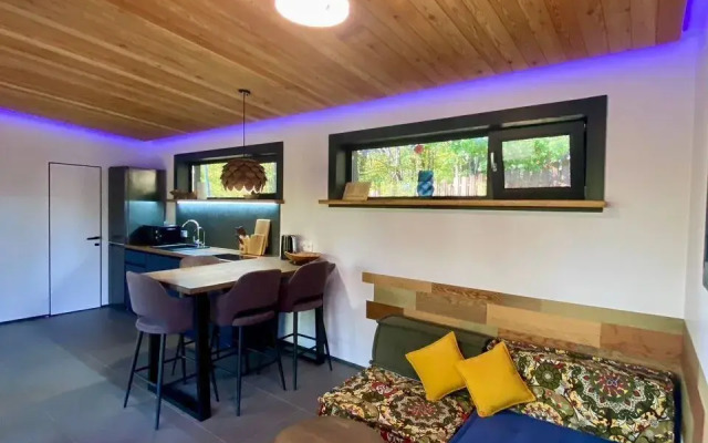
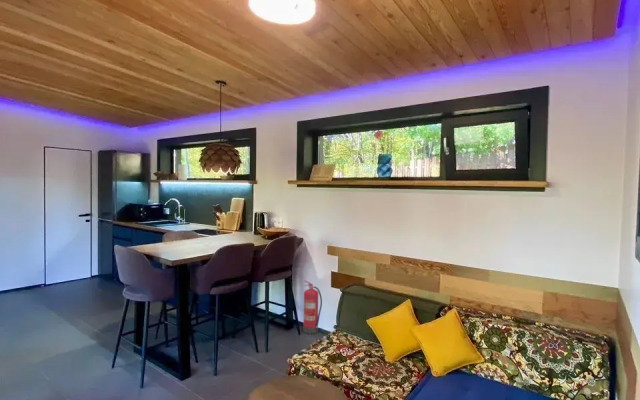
+ fire extinguisher [302,280,323,335]
